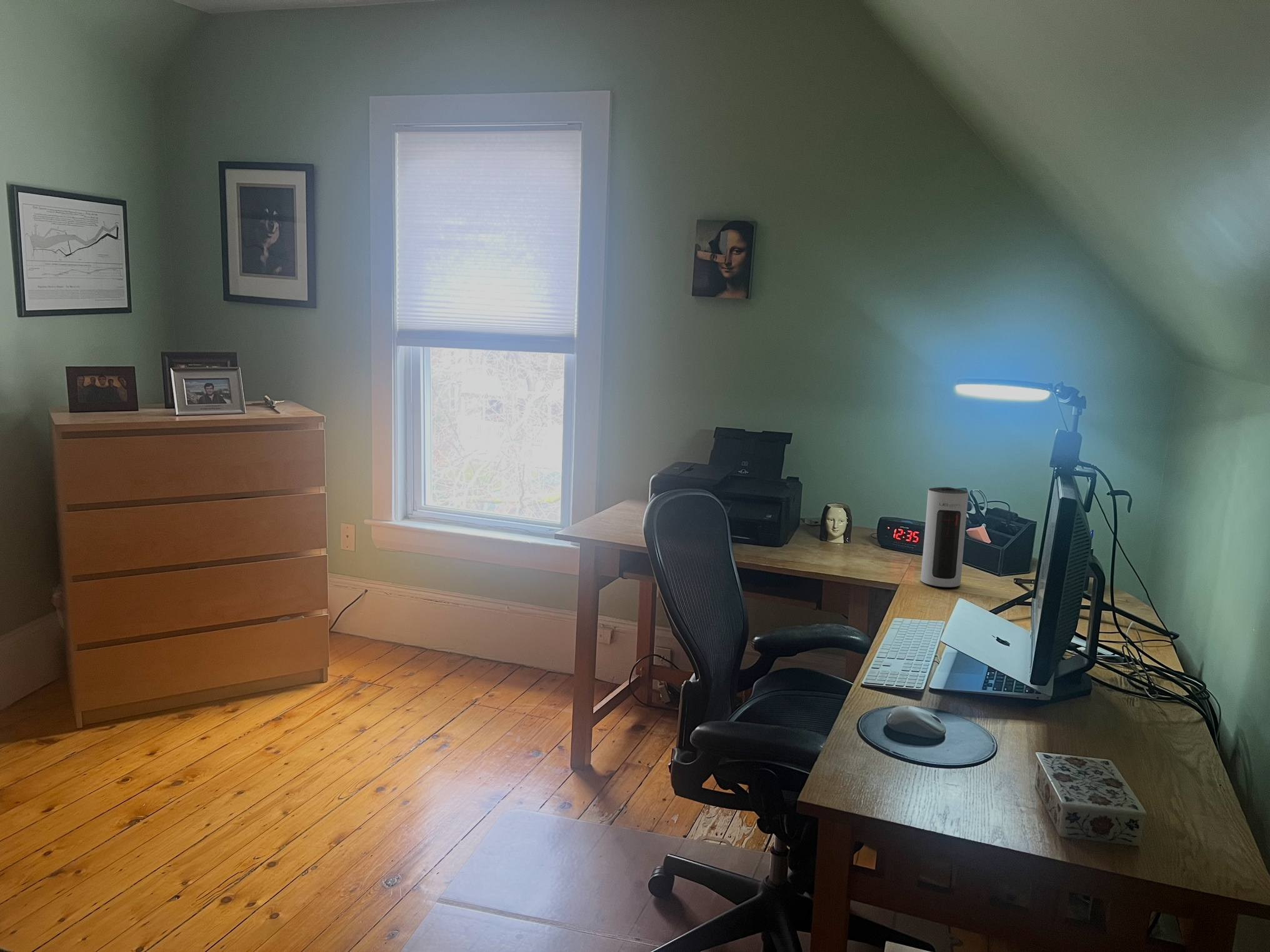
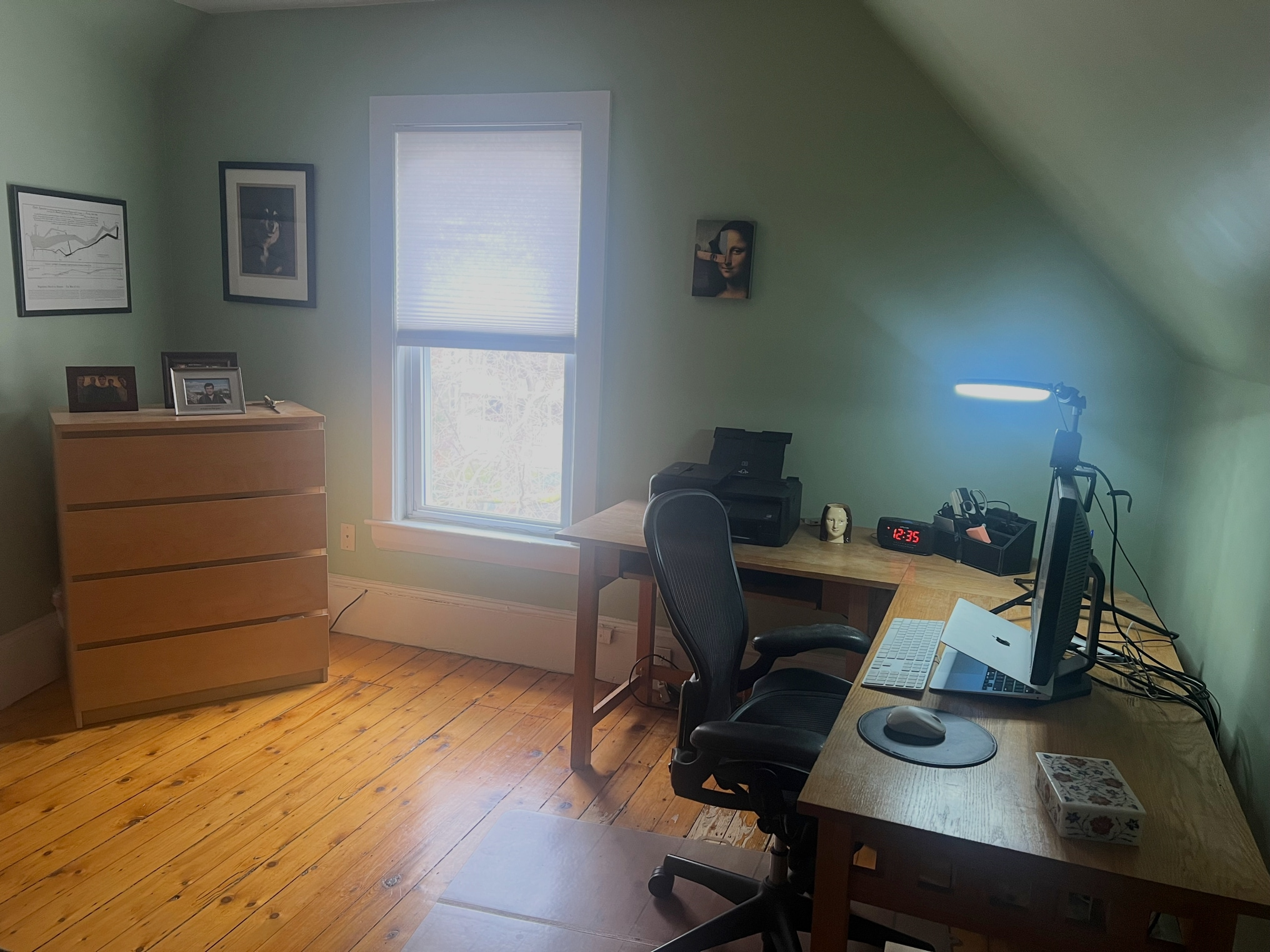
- speaker [920,487,969,588]
